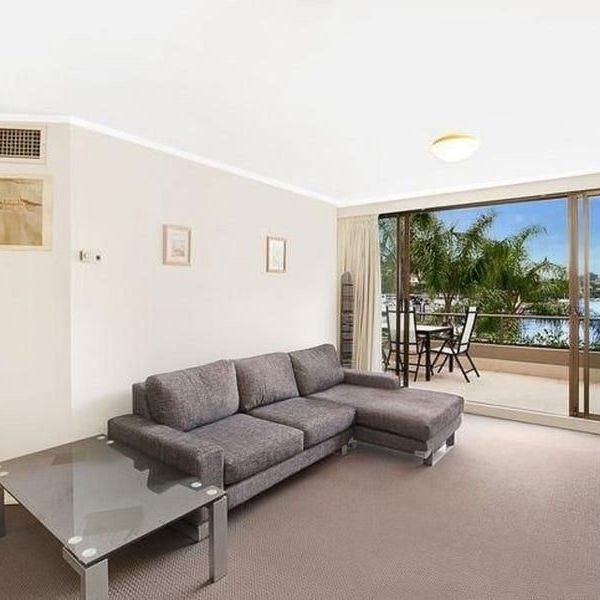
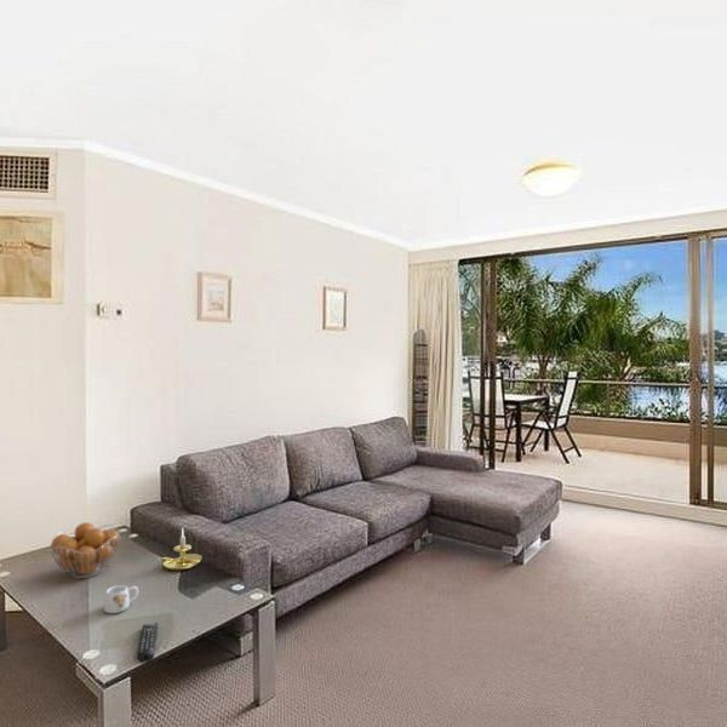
+ remote control [137,622,159,664]
+ fruit basket [48,521,122,579]
+ mug [103,584,139,614]
+ candle holder [156,526,204,572]
